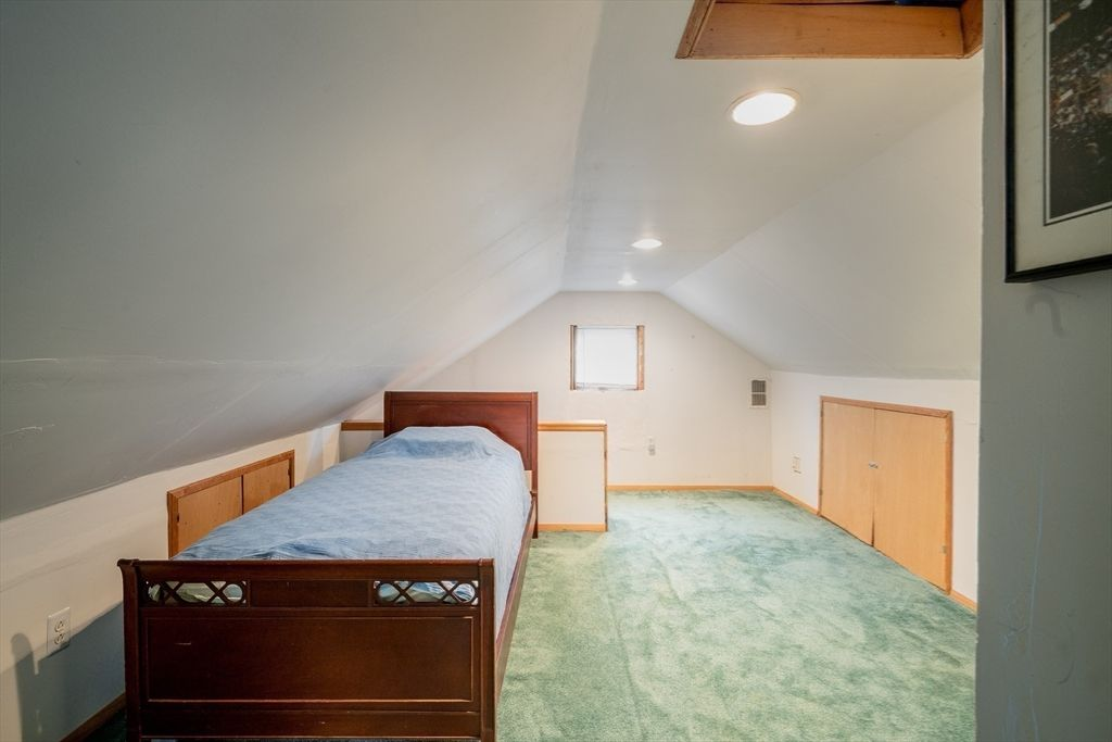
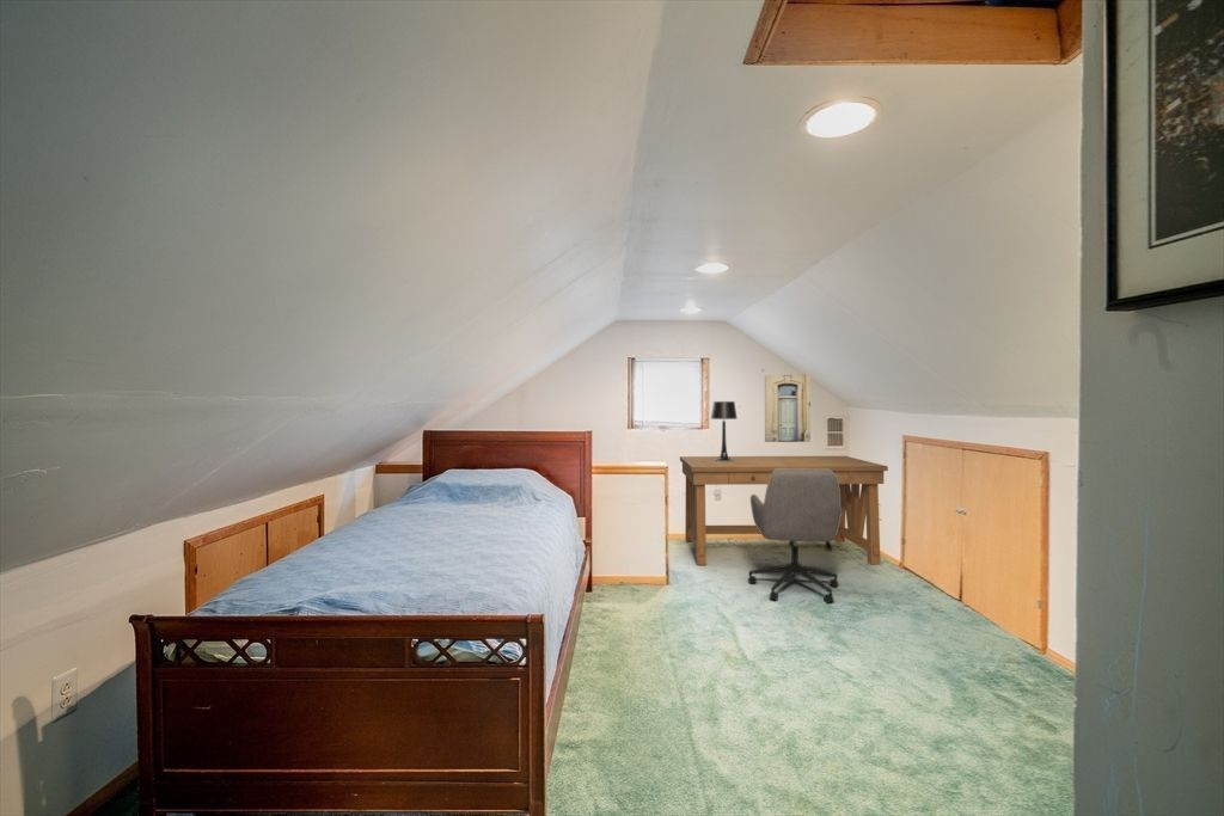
+ desk [679,455,889,566]
+ office chair [747,468,842,605]
+ wall art [764,374,812,443]
+ table lamp [710,400,739,461]
